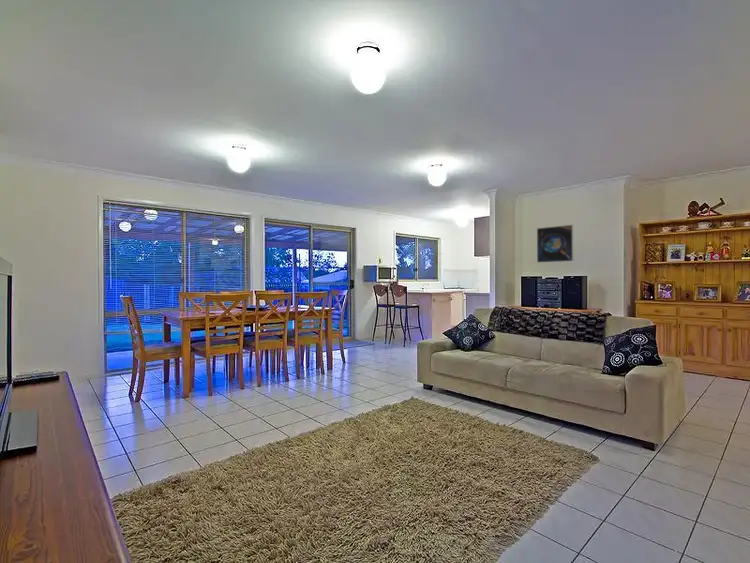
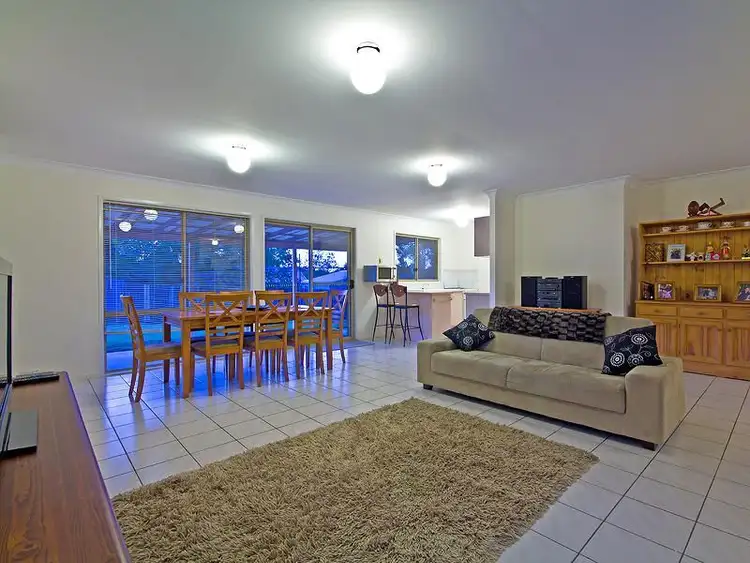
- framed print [536,224,574,264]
